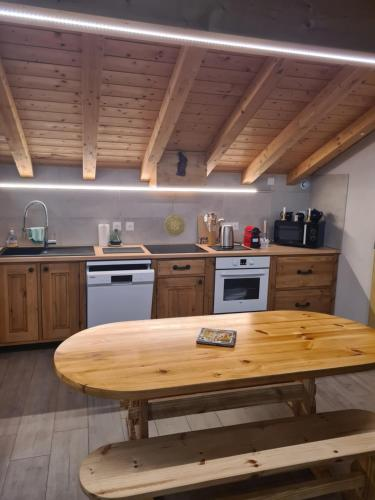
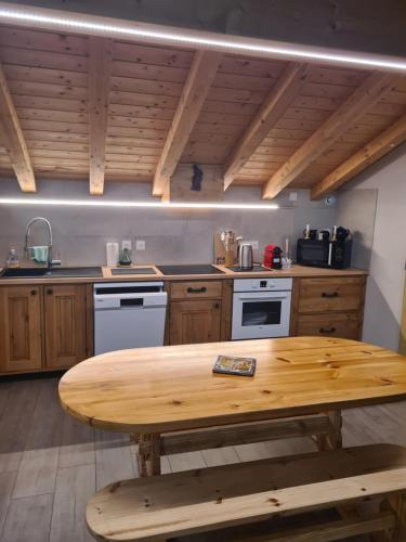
- decorative plate [163,213,186,237]
